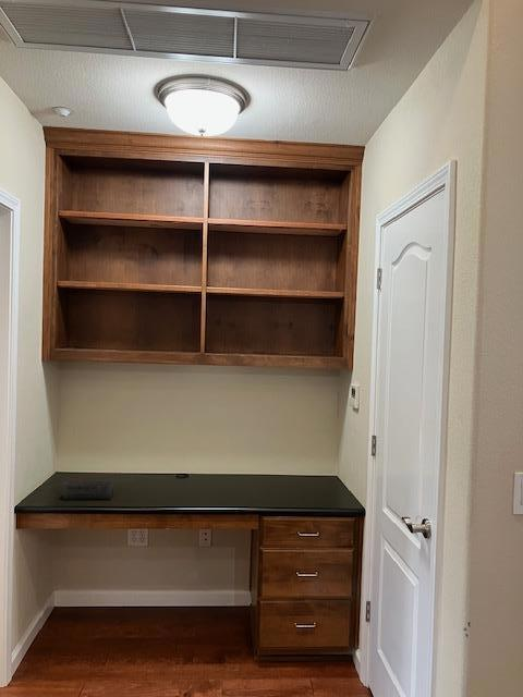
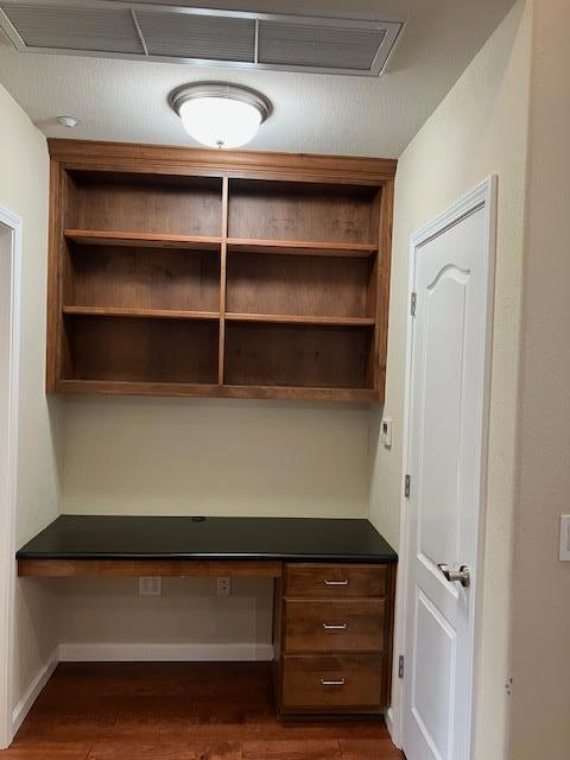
- speaker [62,479,114,500]
